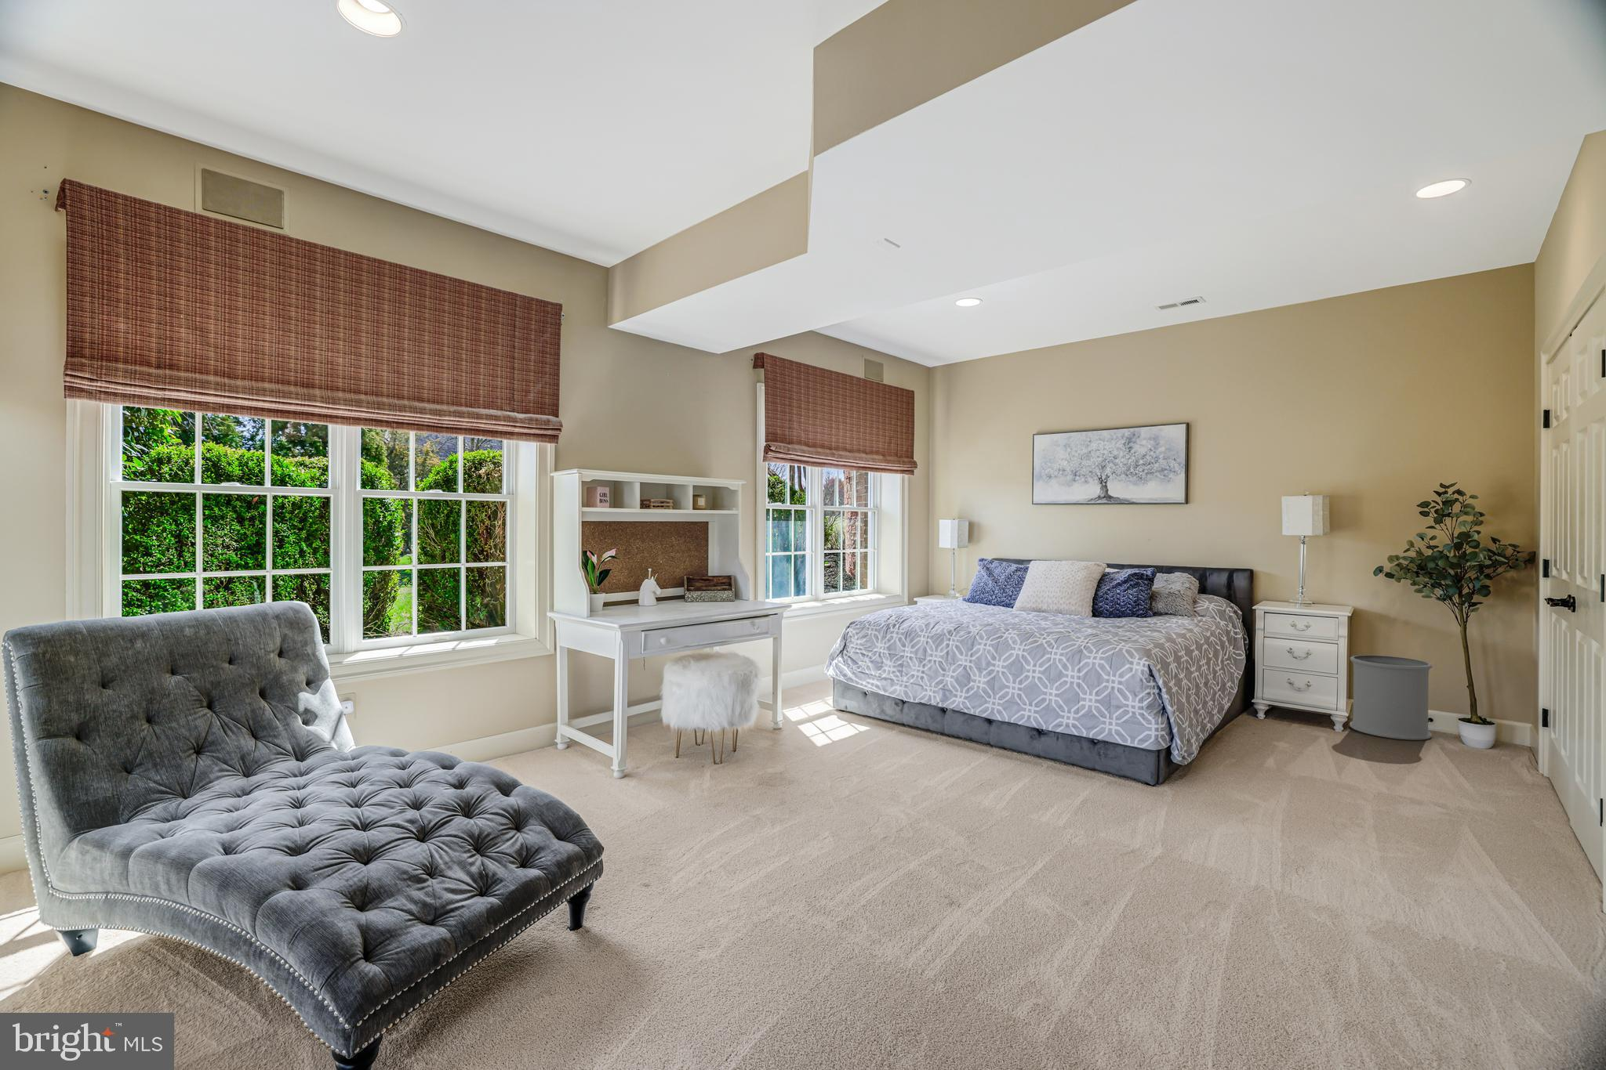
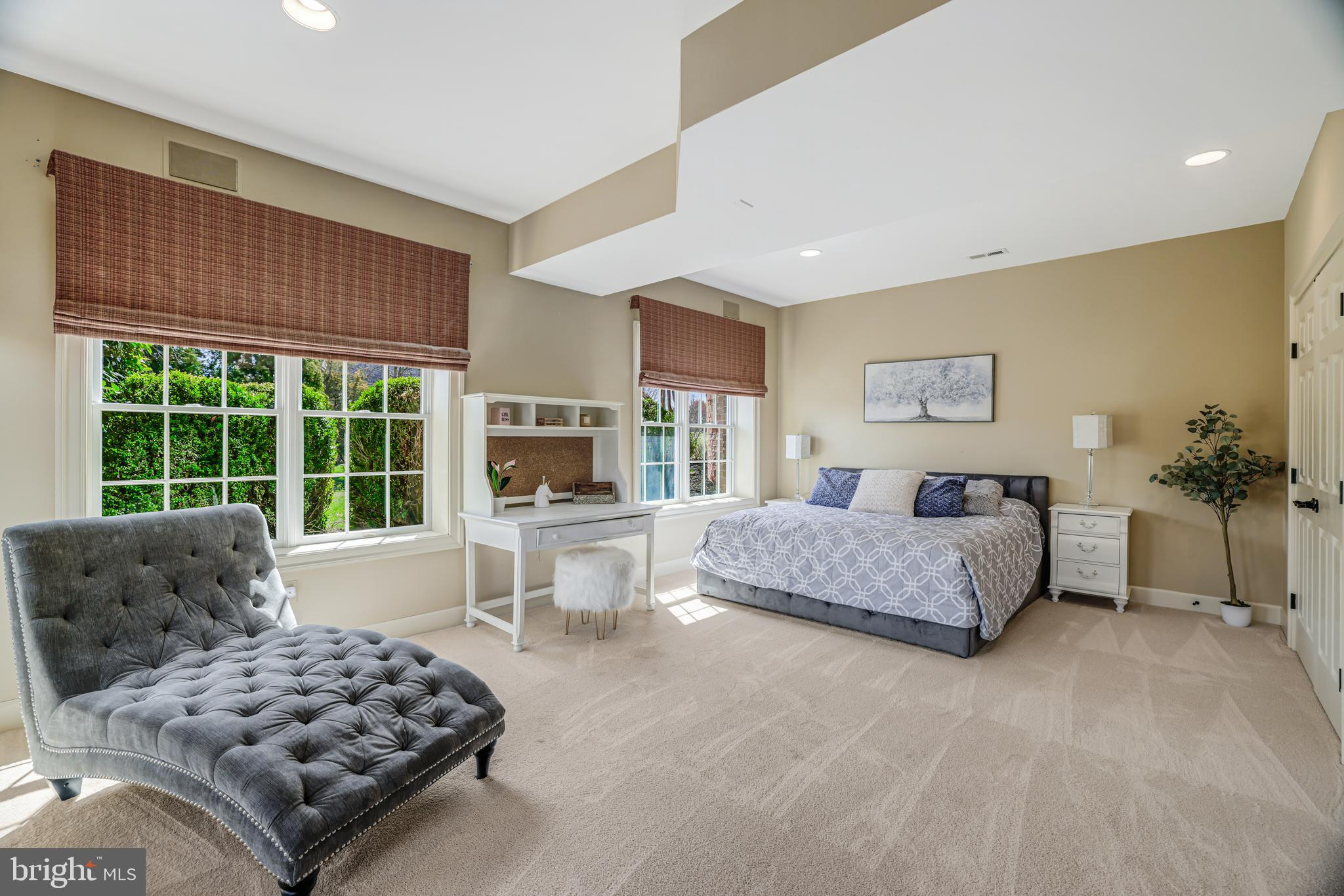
- waste bin [1349,654,1434,742]
